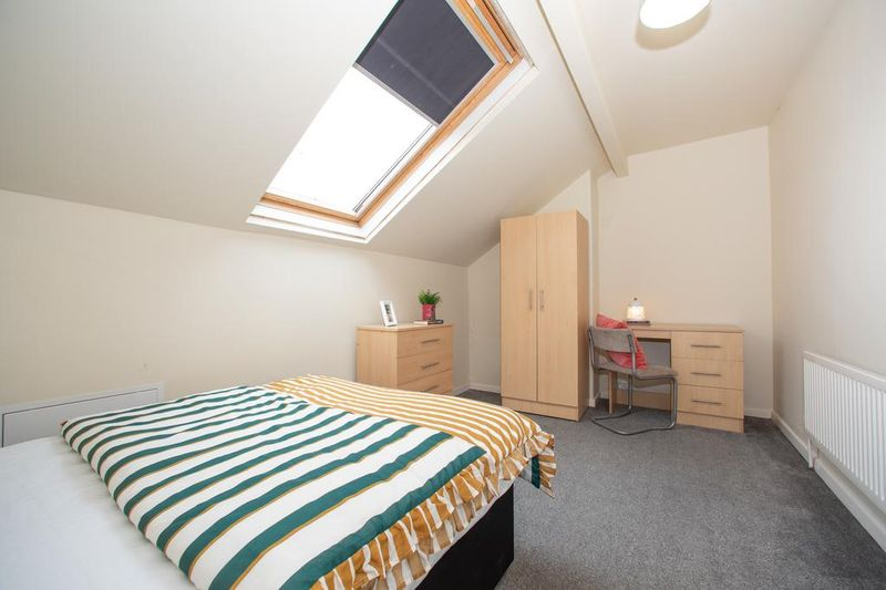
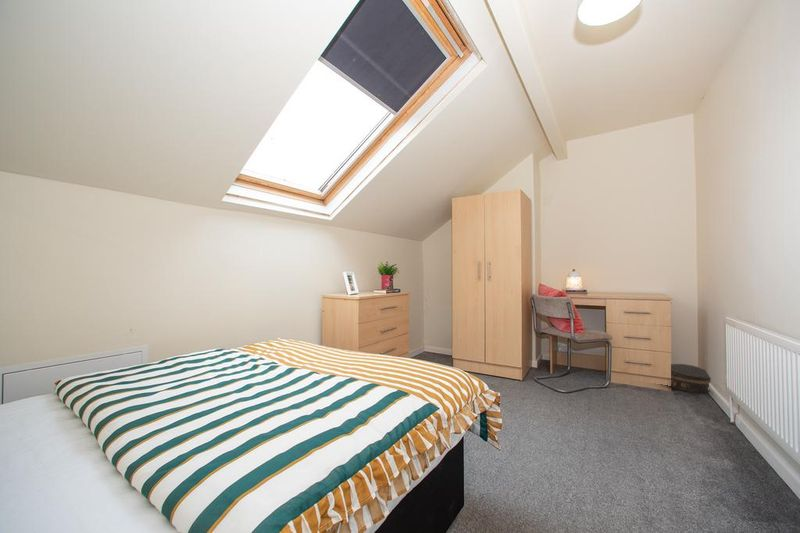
+ hat box [670,363,712,394]
